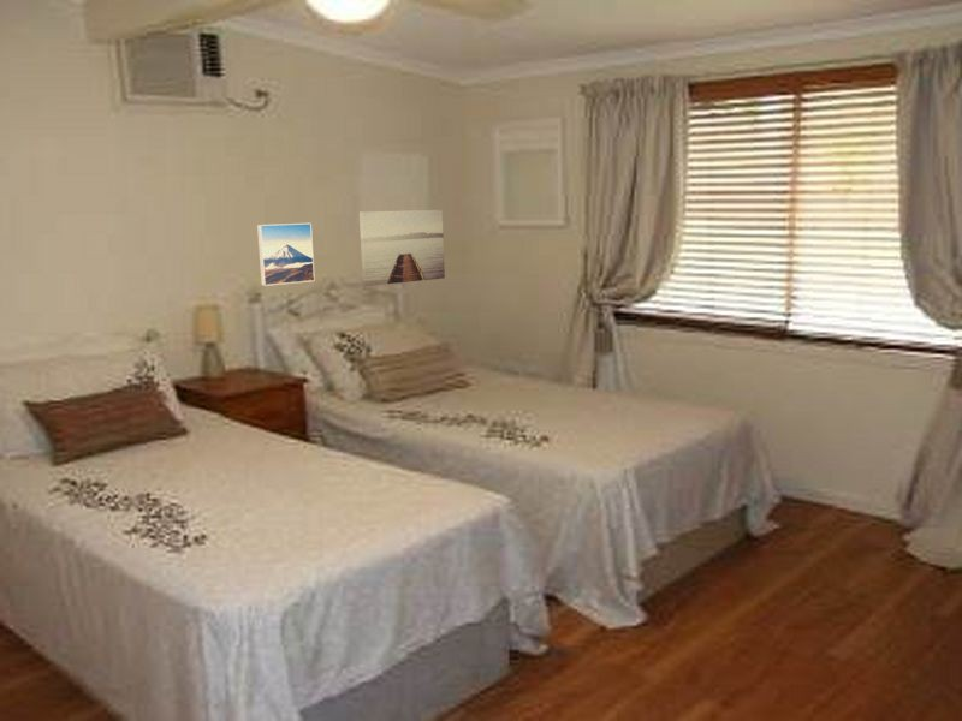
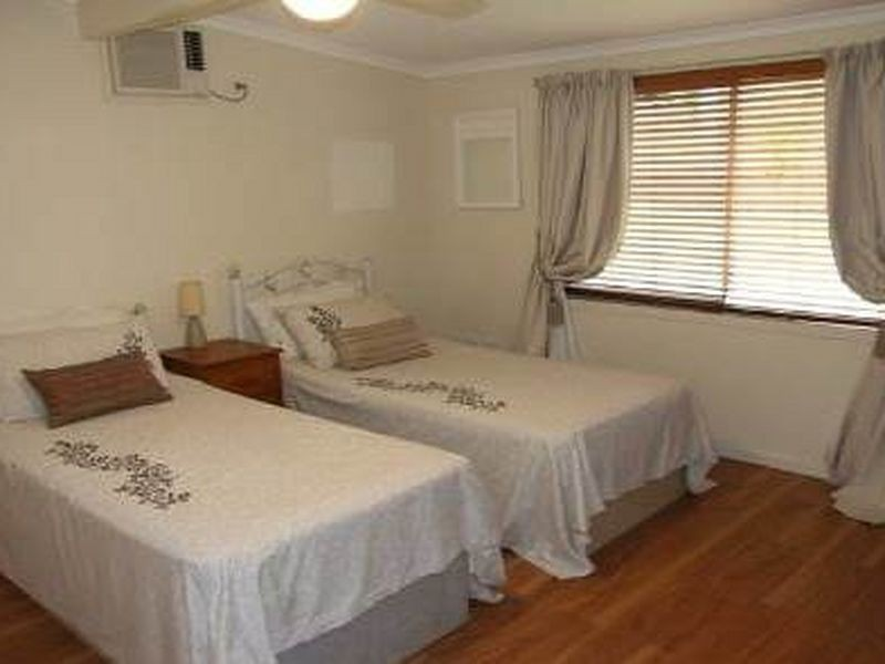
- wall art [358,209,446,287]
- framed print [256,222,316,287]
